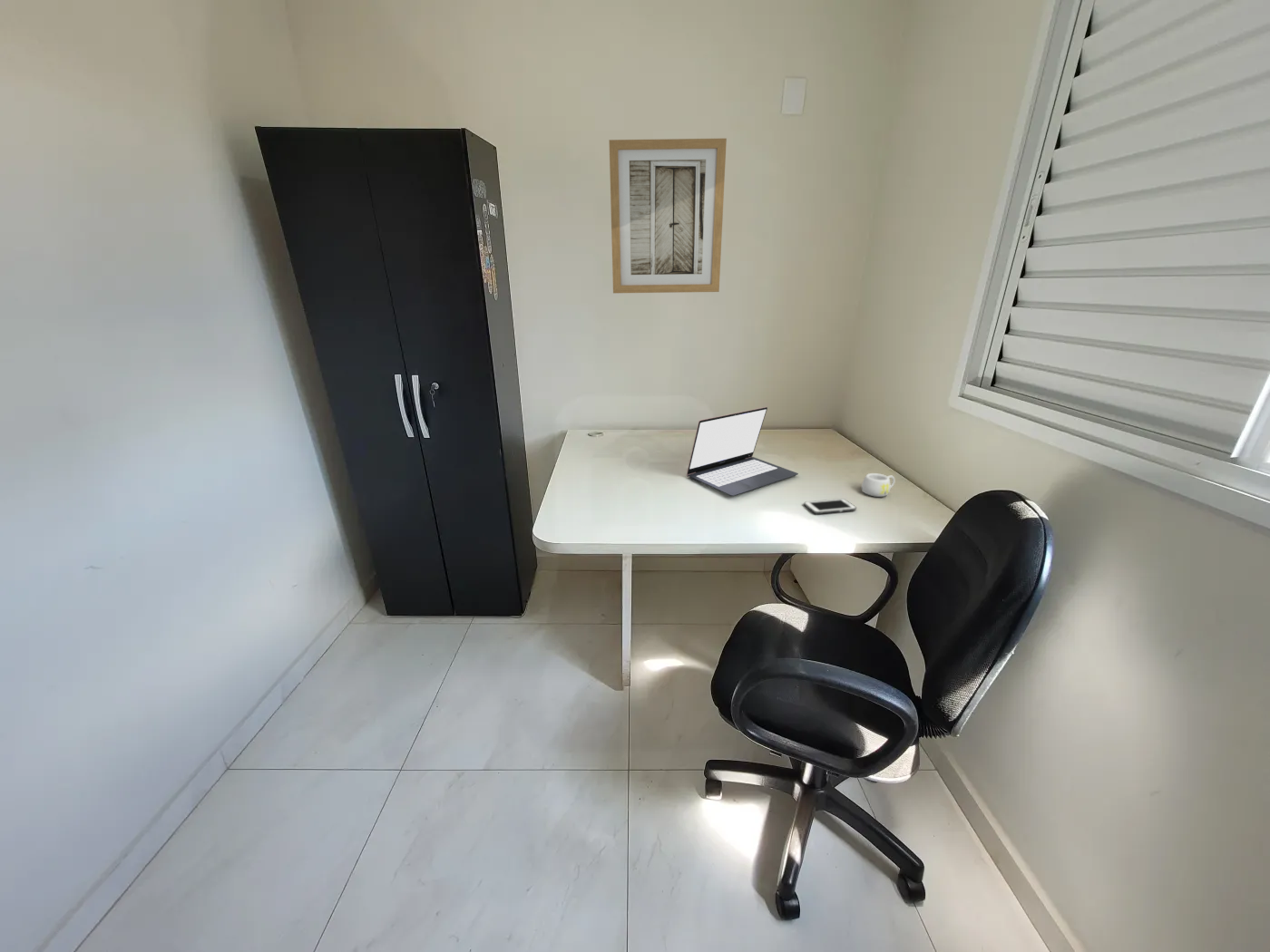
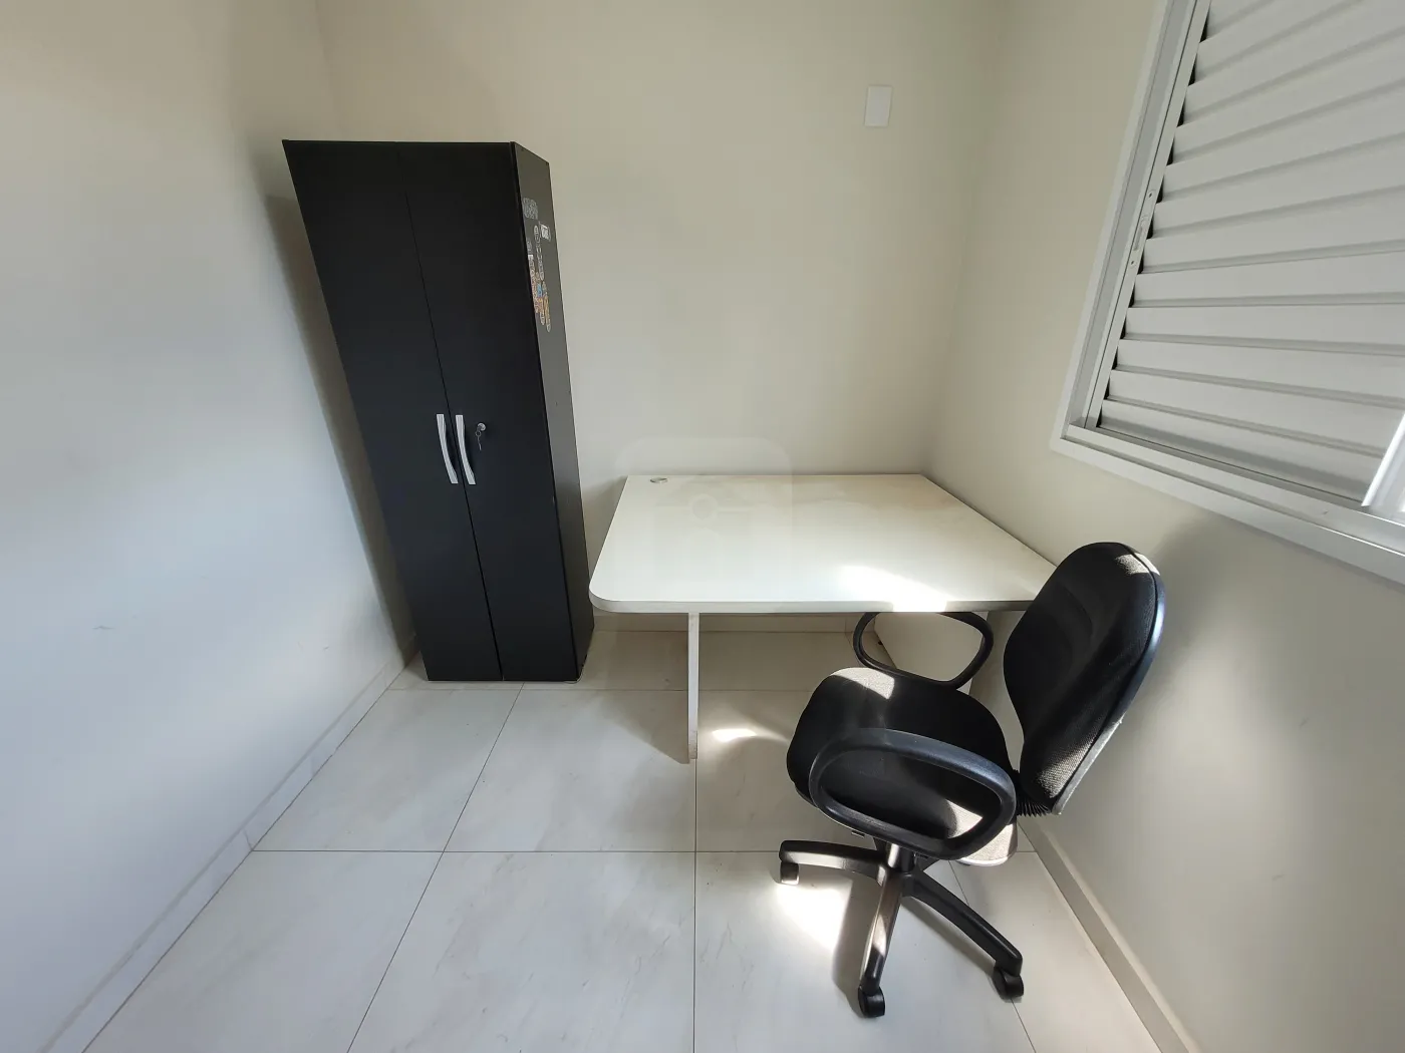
- cell phone [803,498,857,515]
- laptop [686,406,799,497]
- mug [861,472,895,498]
- wall art [609,138,728,294]
